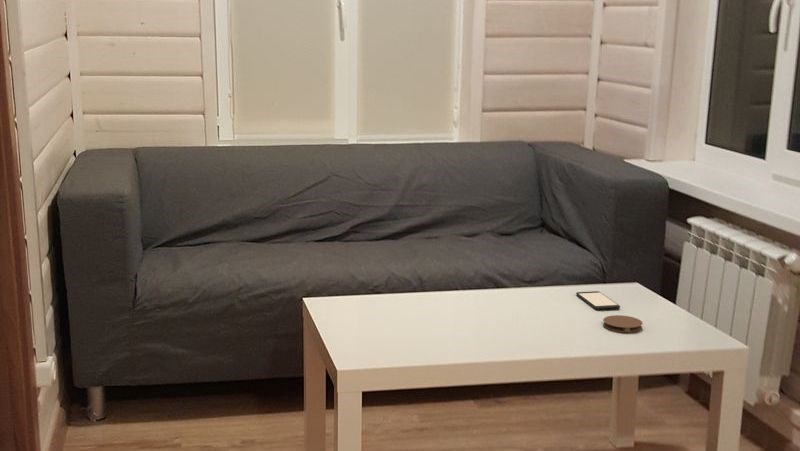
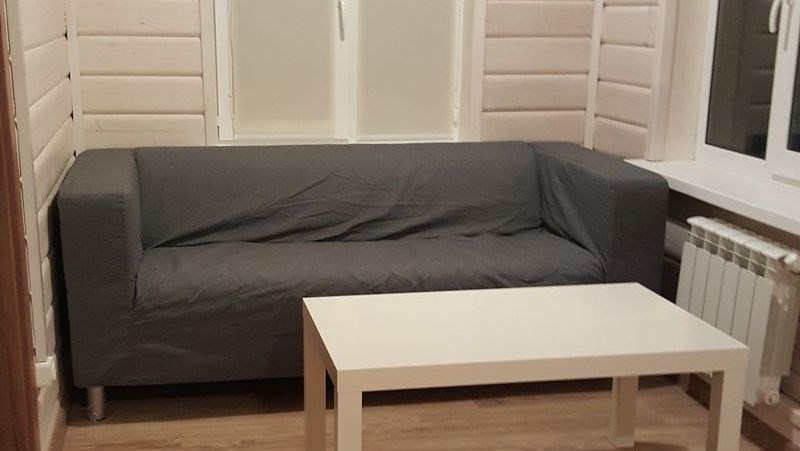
- smartphone [575,290,621,311]
- coaster [602,314,644,334]
